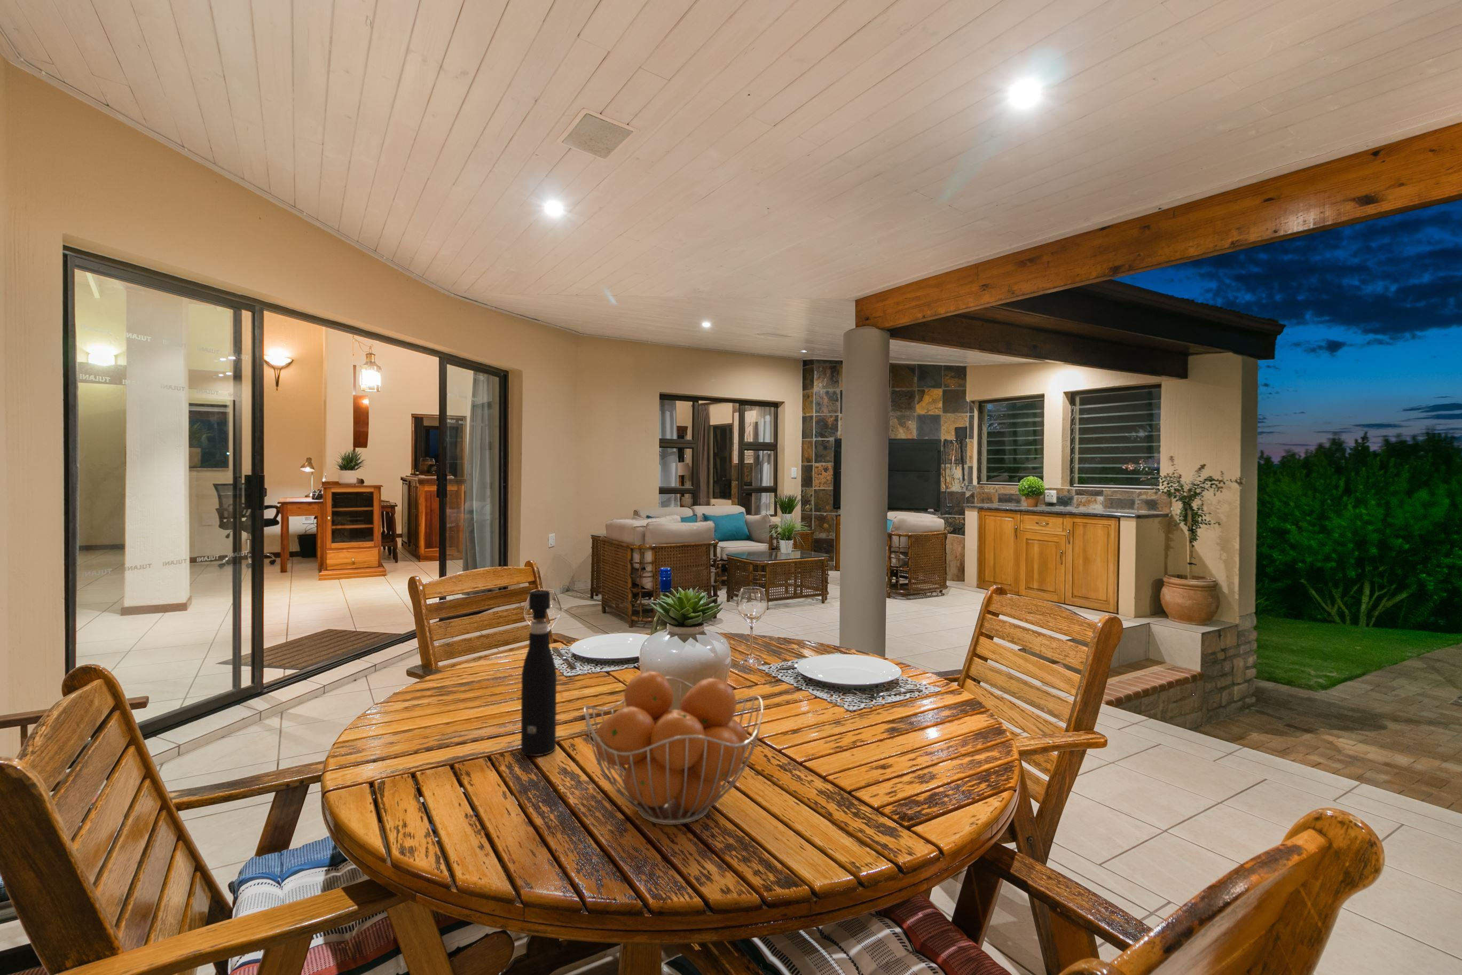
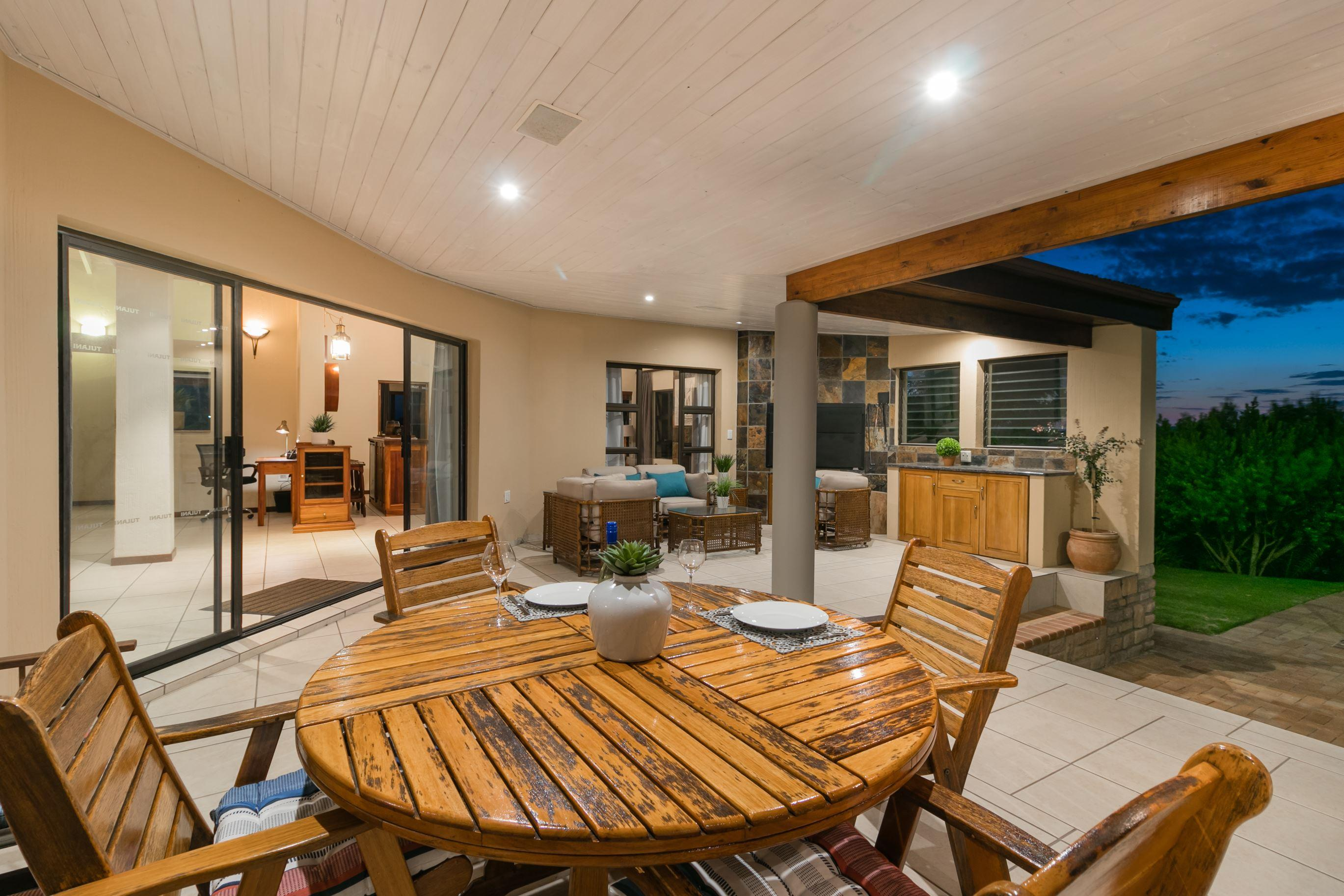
- fruit basket [583,670,764,826]
- pepper grinder [521,590,557,756]
